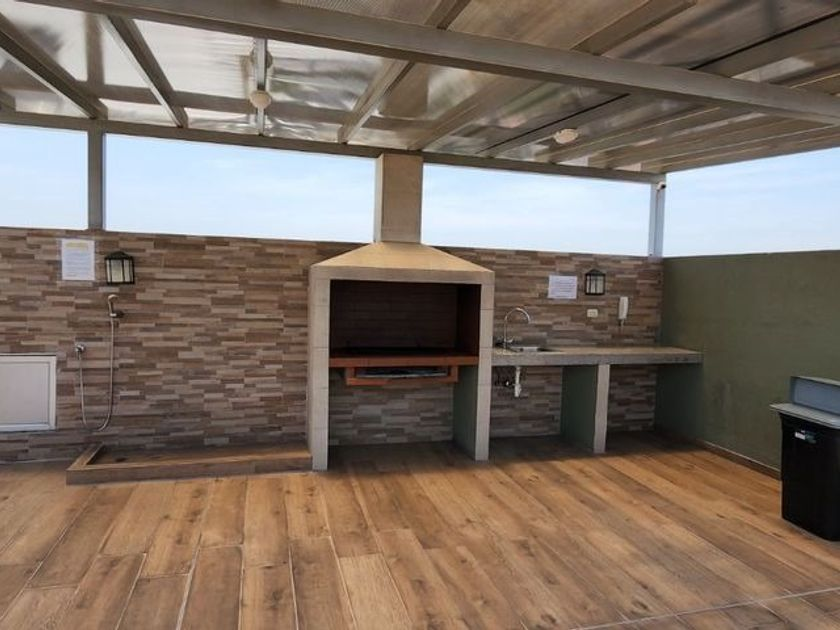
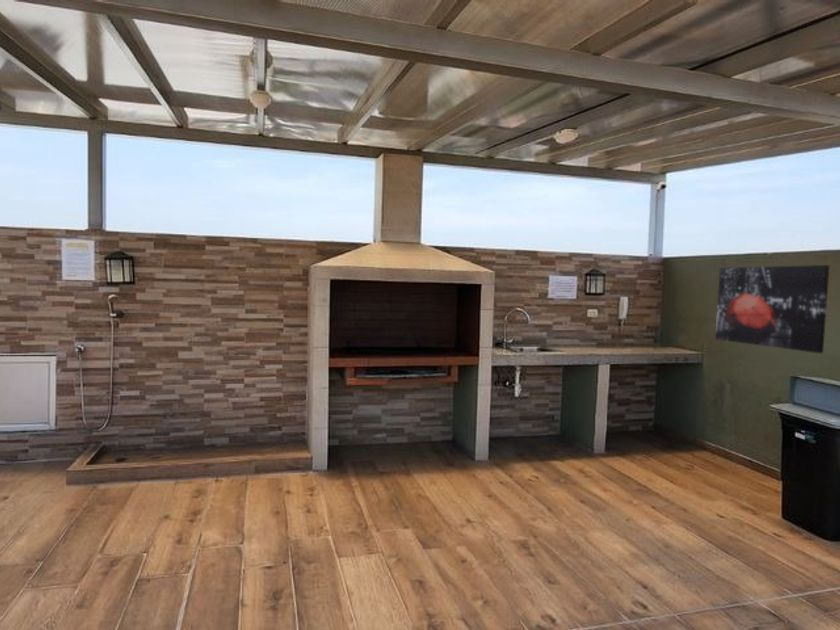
+ wall art [714,264,831,354]
